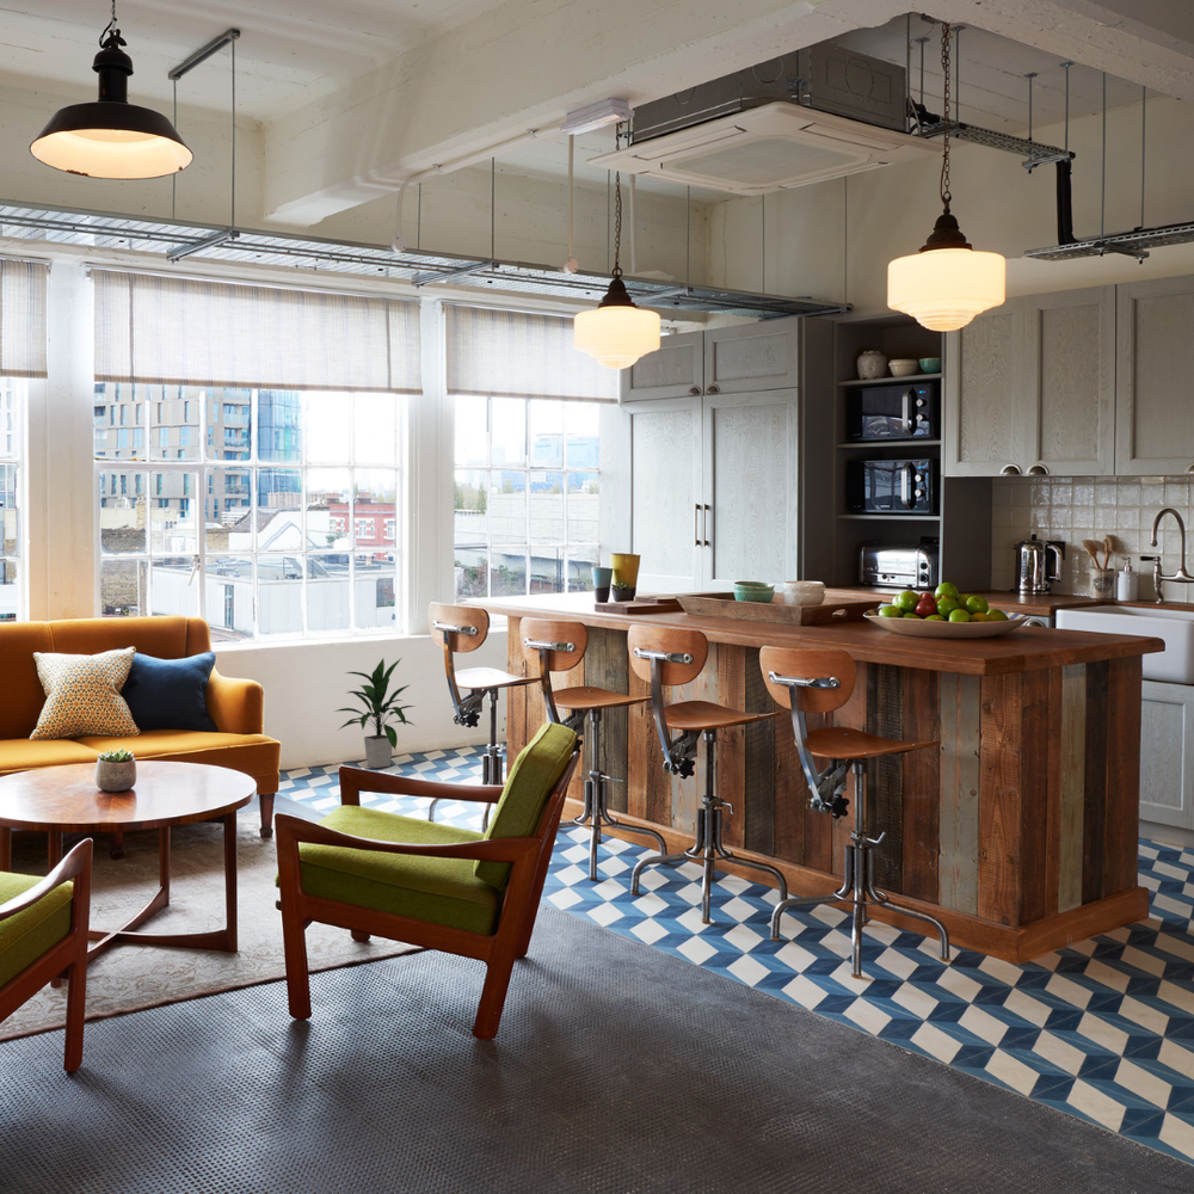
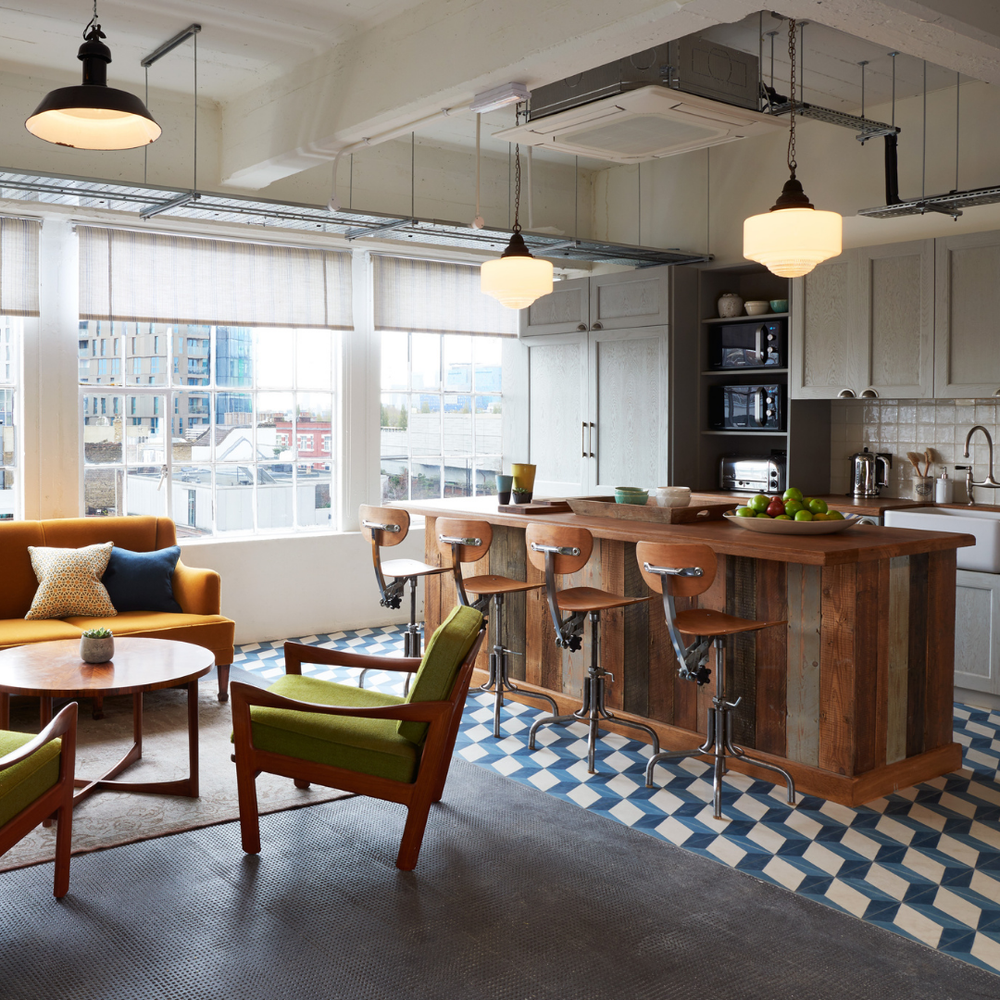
- indoor plant [334,656,419,769]
